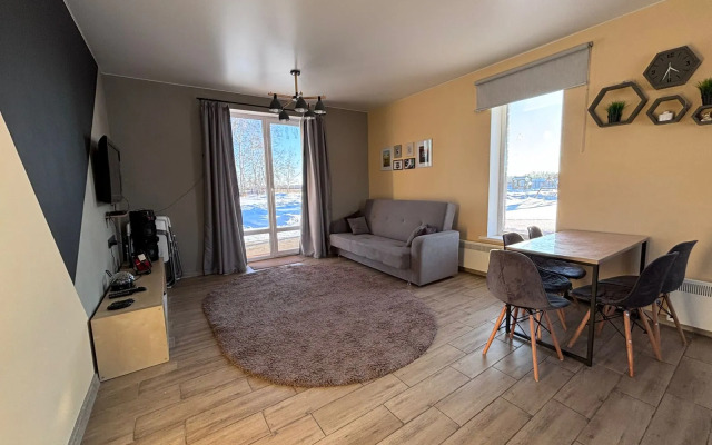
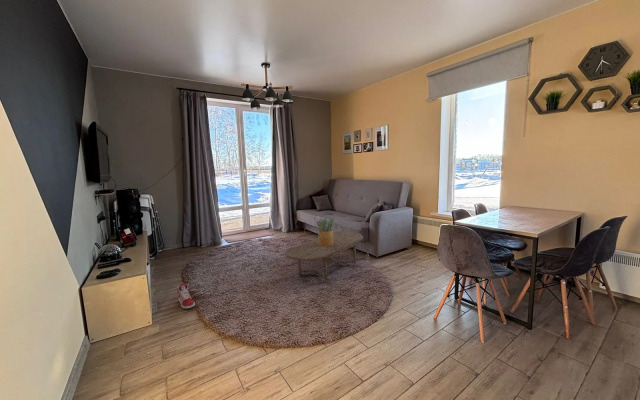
+ sneaker [176,282,196,310]
+ potted plant [316,216,335,246]
+ coffee table [284,231,364,283]
